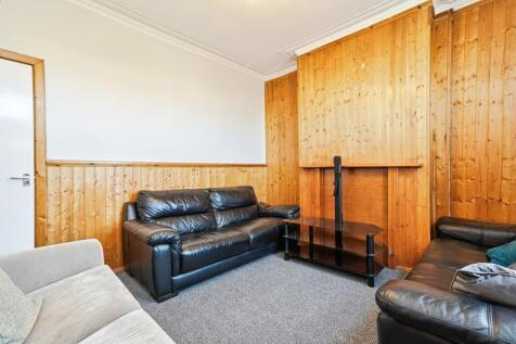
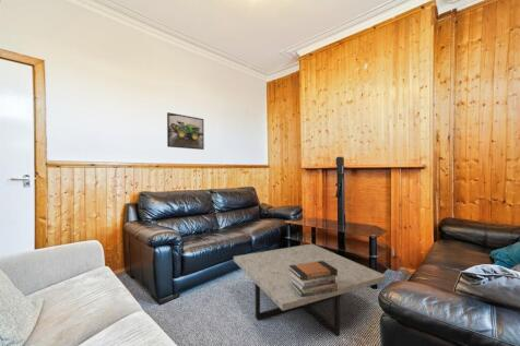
+ coffee table [233,242,388,337]
+ book stack [288,261,338,297]
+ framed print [166,111,205,151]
